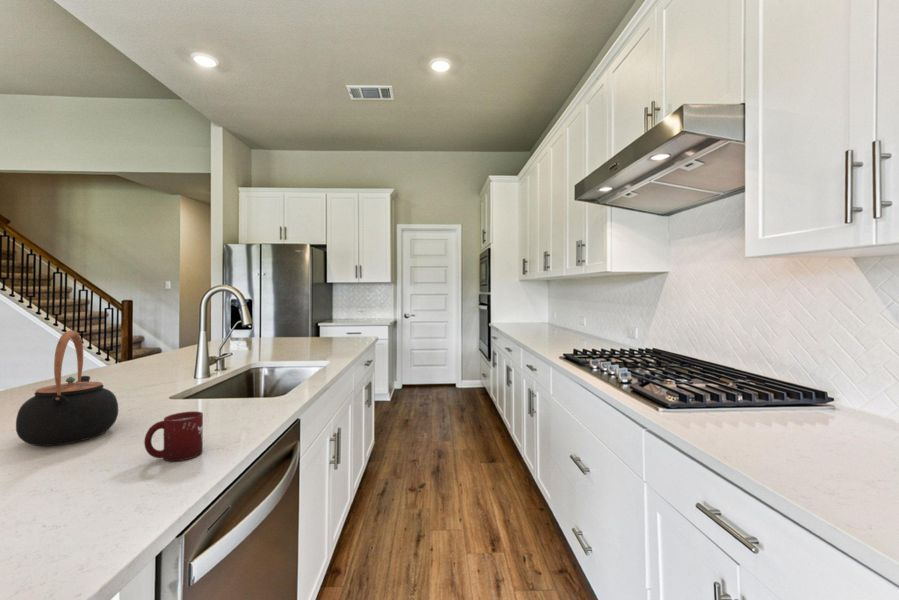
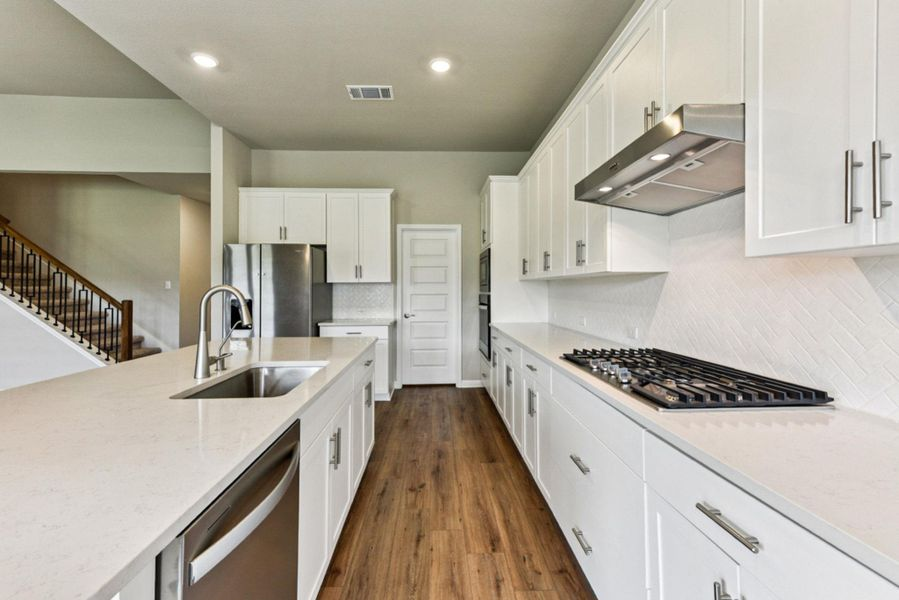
- teapot [15,330,119,447]
- cup [143,410,204,462]
